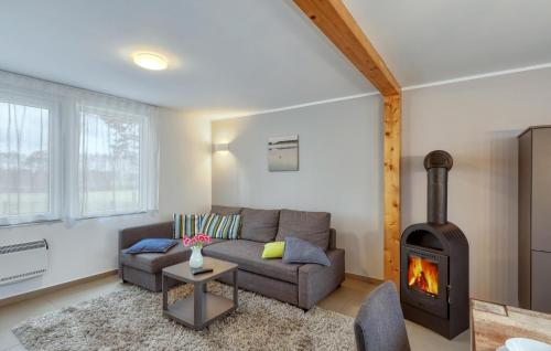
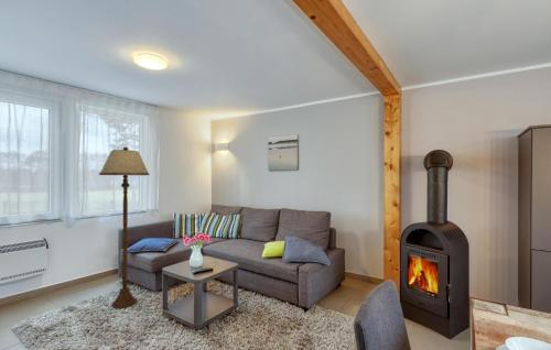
+ floor lamp [98,146,151,309]
